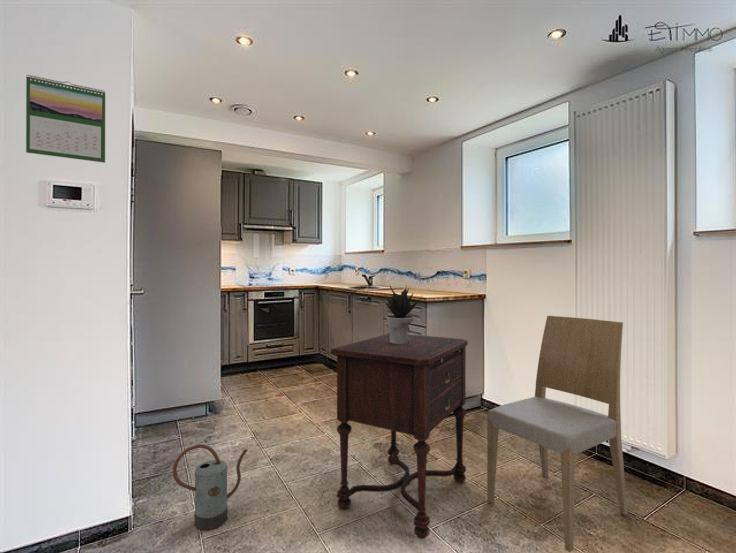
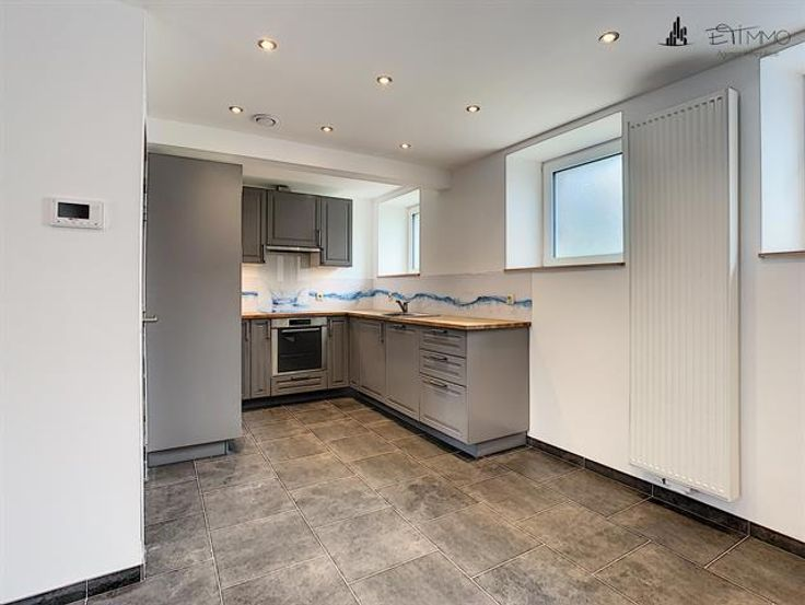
- side table [330,333,469,540]
- dining chair [486,315,628,553]
- watering can [172,443,248,531]
- calendar [25,74,106,164]
- potted plant [382,284,423,344]
